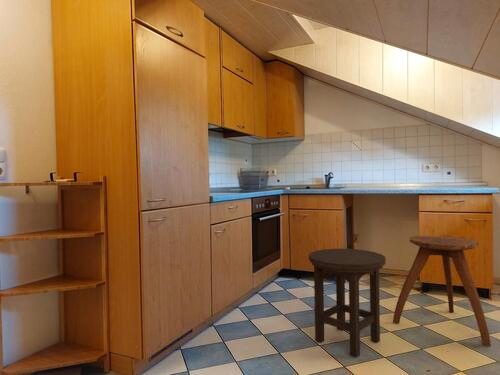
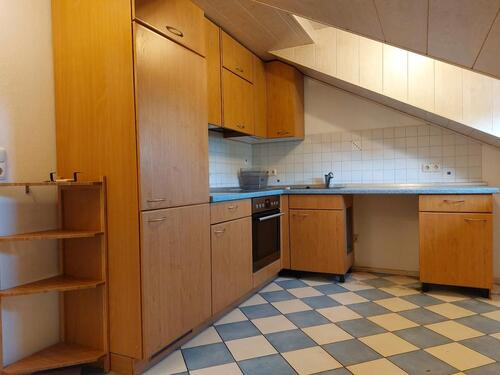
- stool [308,248,387,358]
- stool [392,234,492,347]
